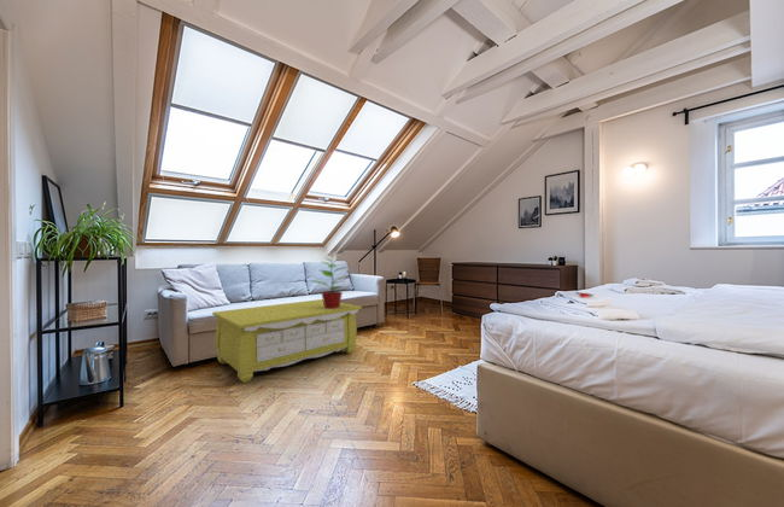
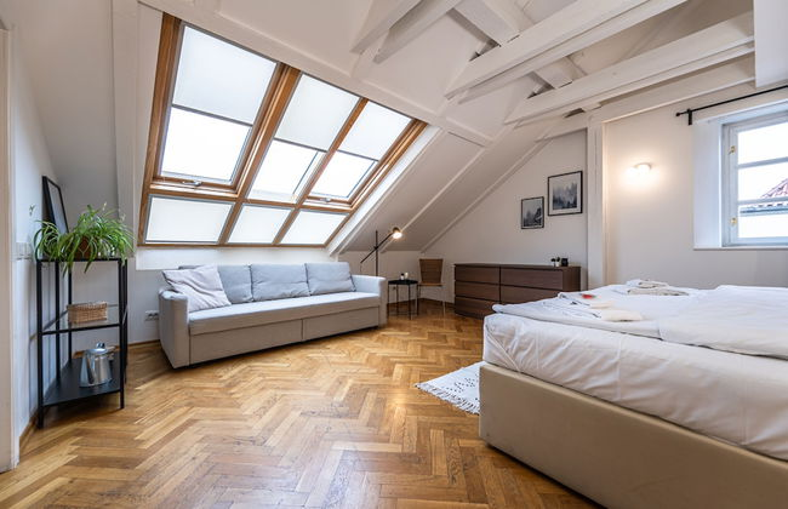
- potted plant [308,256,353,309]
- coffee table [211,298,363,384]
